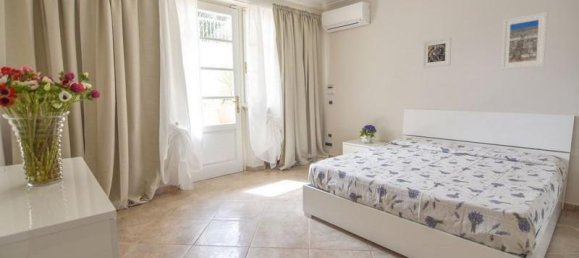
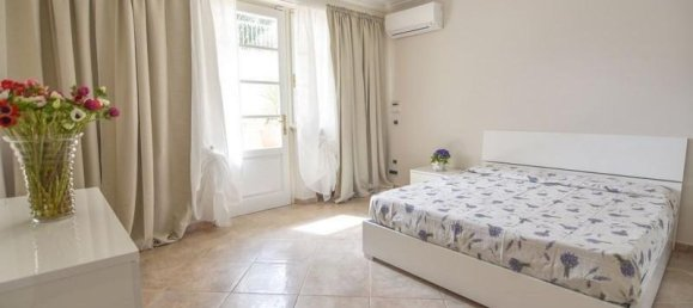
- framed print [500,11,549,70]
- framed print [422,36,452,69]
